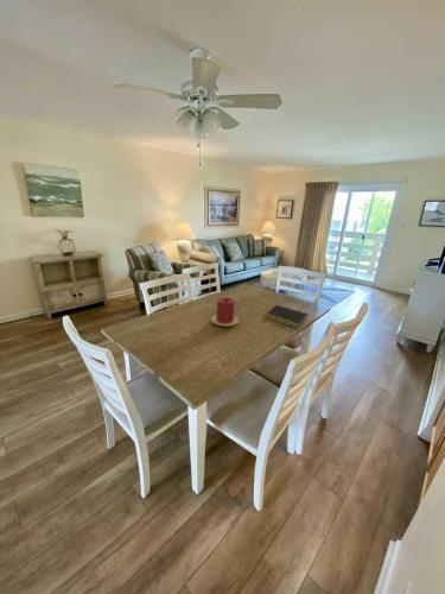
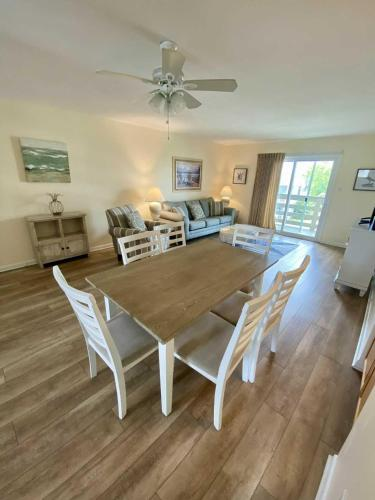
- notepad [263,304,309,329]
- candle [210,296,240,327]
